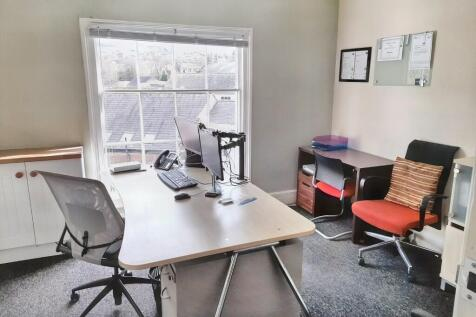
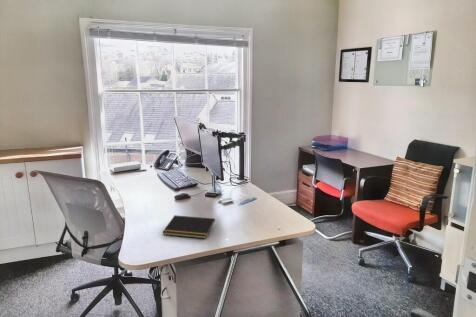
+ notepad [161,214,216,240]
